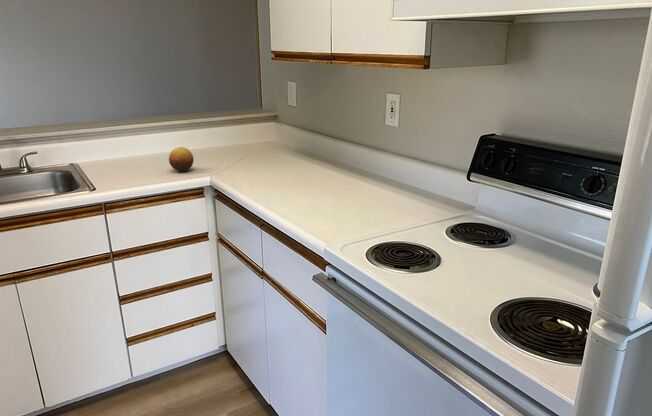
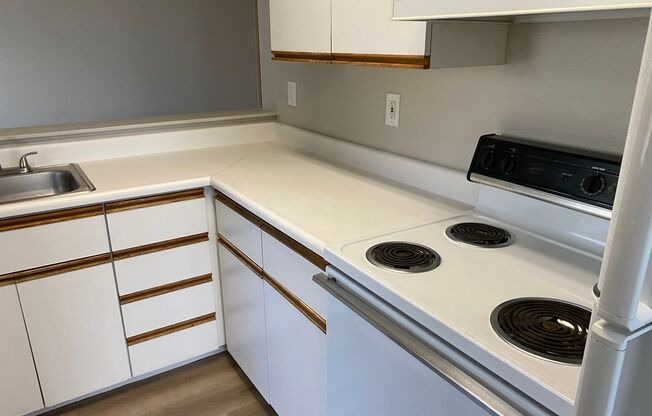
- fruit [168,146,195,172]
